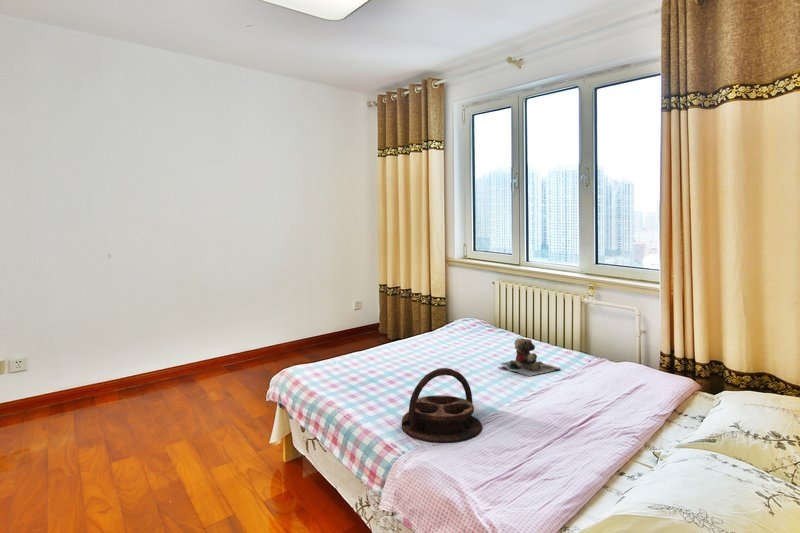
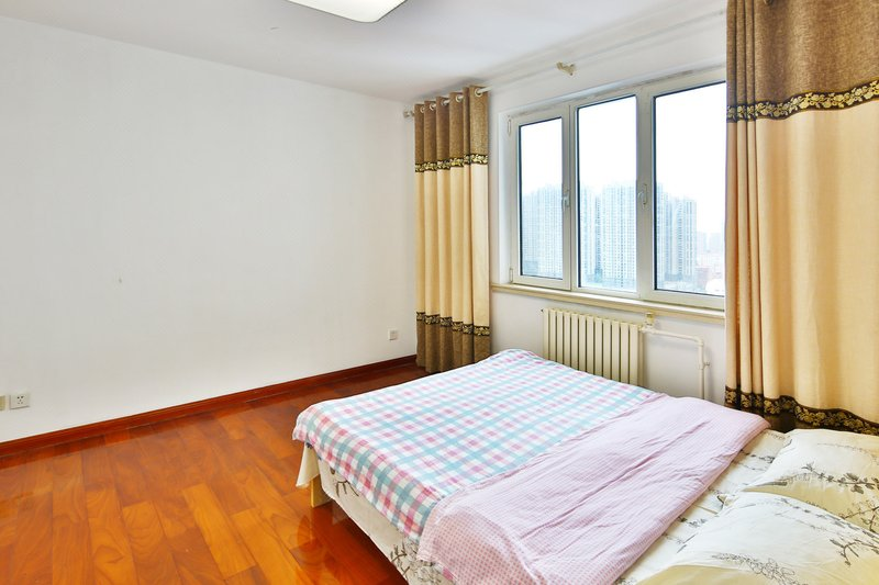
- serving tray [401,367,483,443]
- teddy bear [499,337,562,377]
